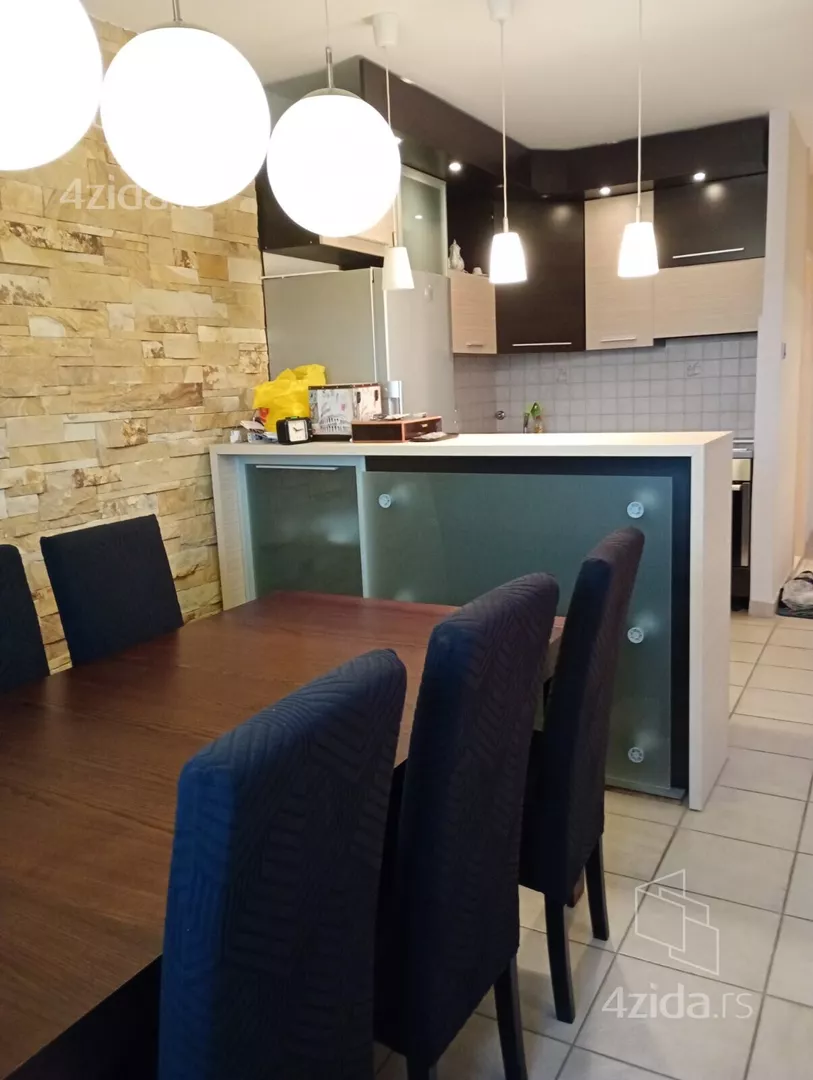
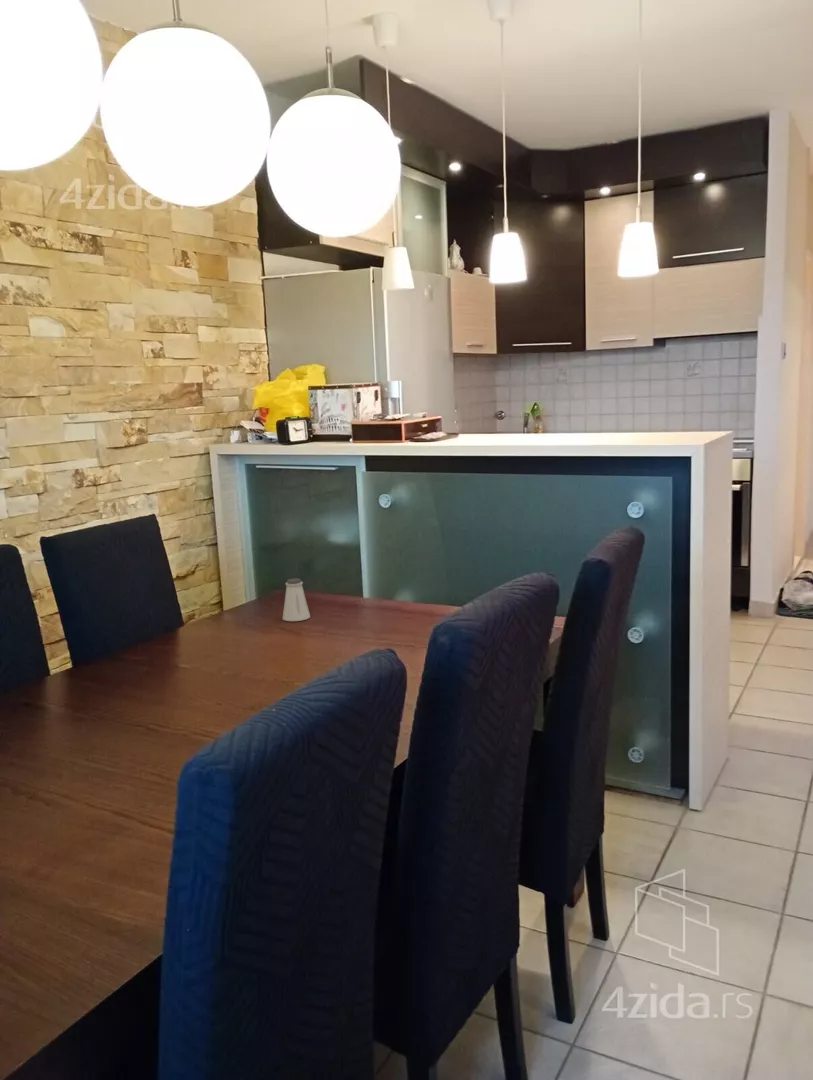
+ saltshaker [282,577,311,622]
